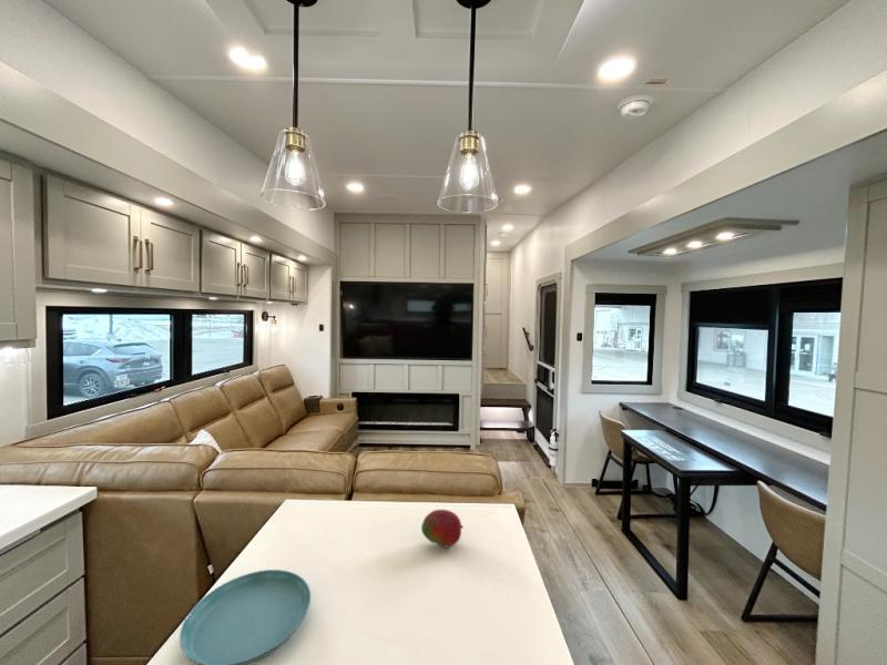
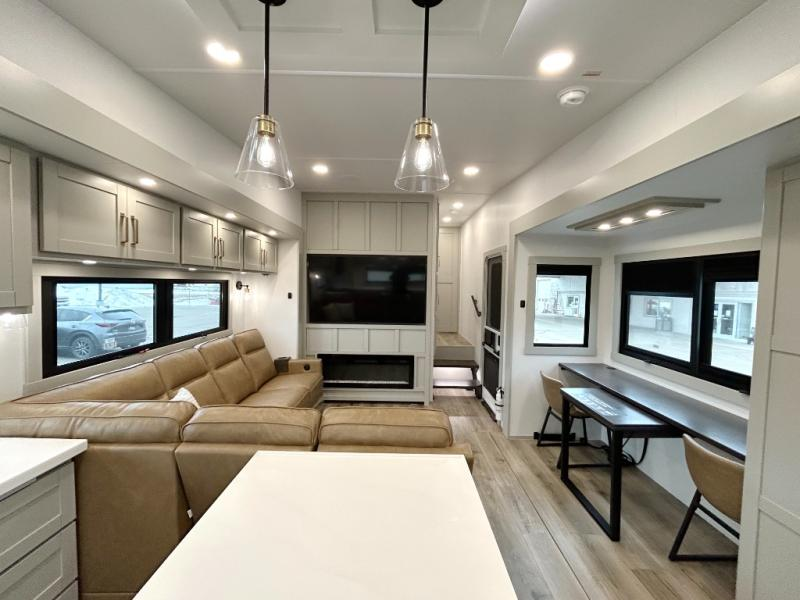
- fruit [420,509,465,549]
- saucer [179,569,312,665]
